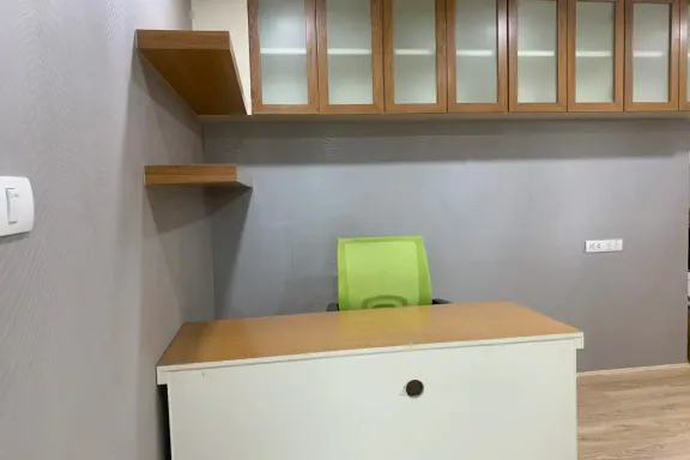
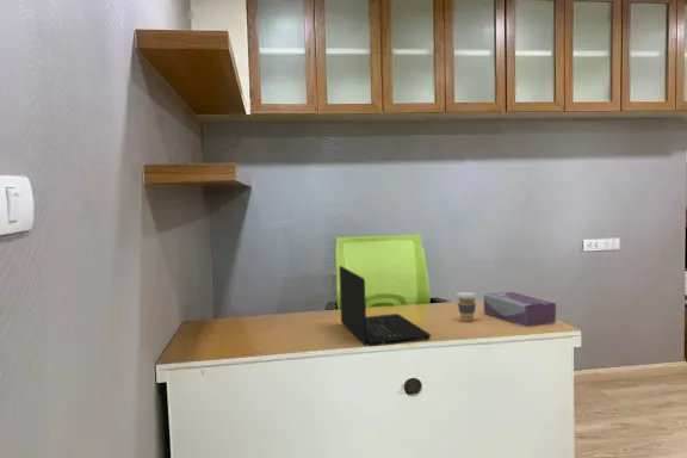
+ coffee cup [456,291,478,322]
+ tissue box [483,291,557,328]
+ laptop [338,265,432,347]
